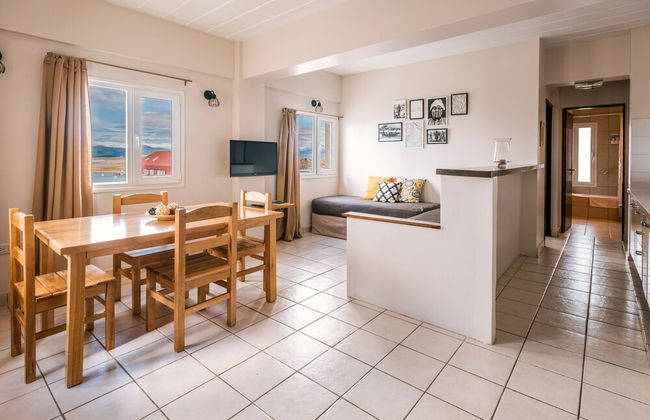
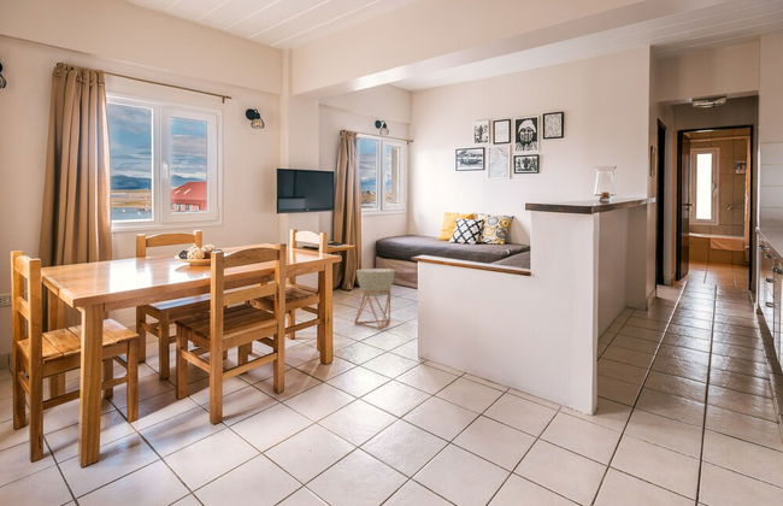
+ planter [354,267,396,330]
